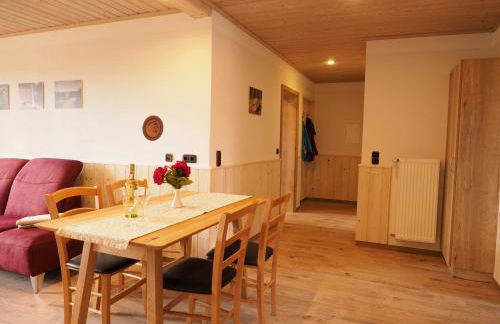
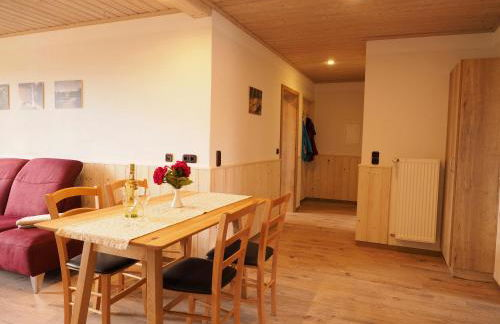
- decorative plate [141,114,164,142]
